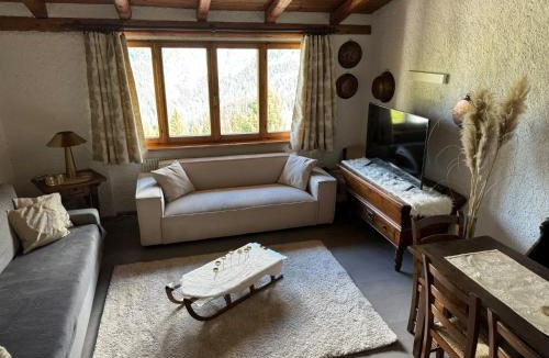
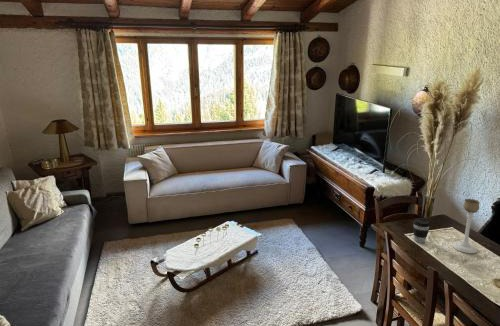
+ candle holder [452,198,481,254]
+ coffee cup [412,218,431,244]
